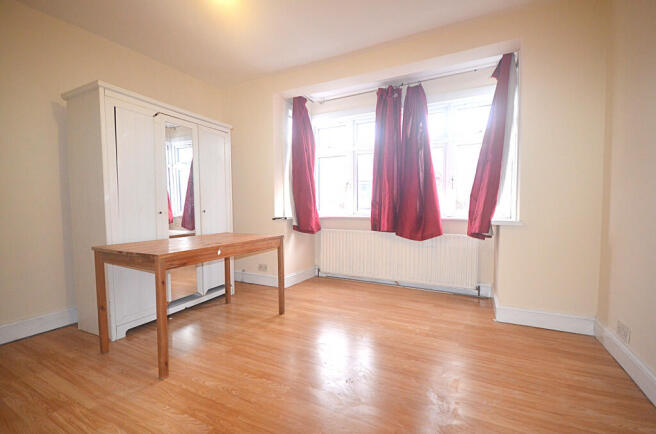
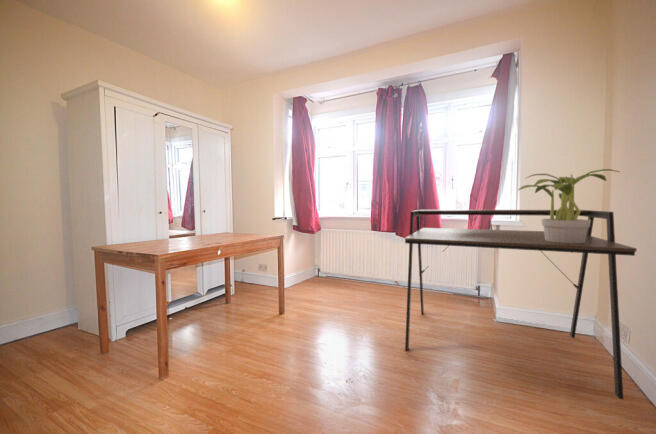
+ potted plant [517,168,621,243]
+ desk [404,209,638,400]
